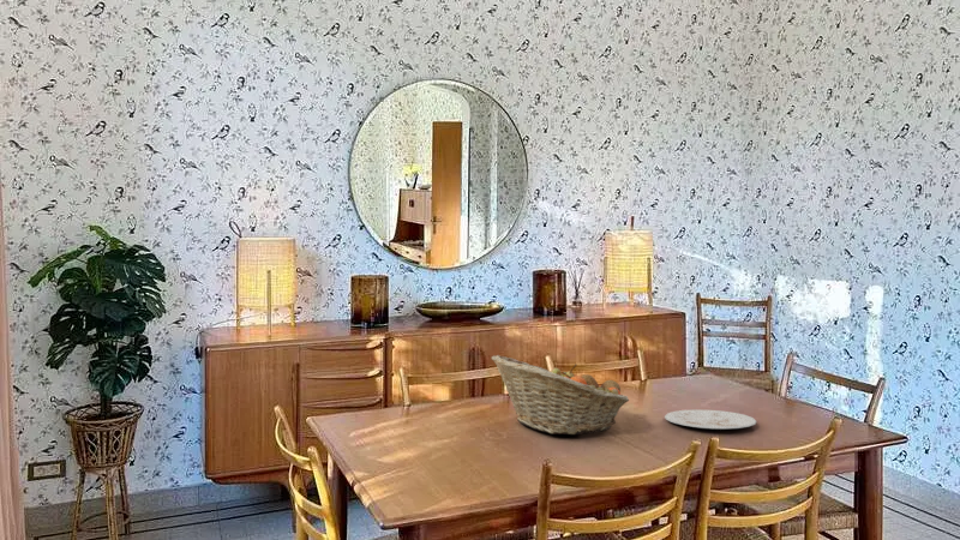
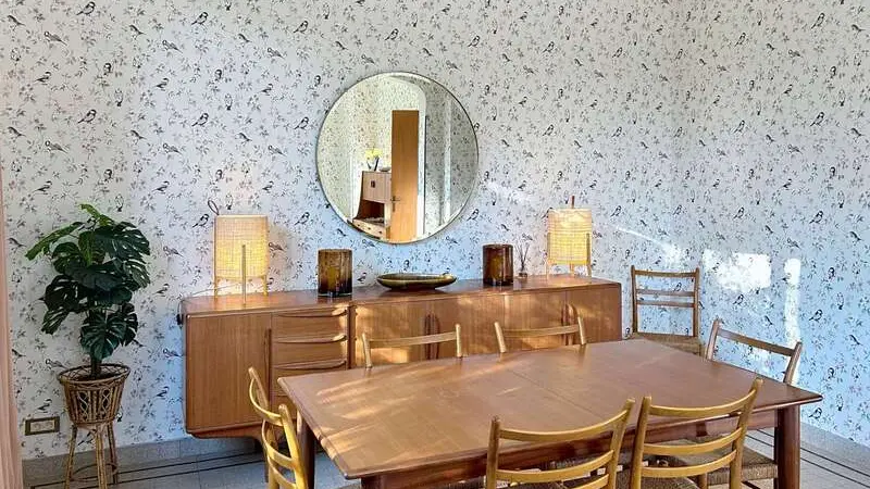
- plate [664,408,757,431]
- fruit basket [491,354,630,436]
